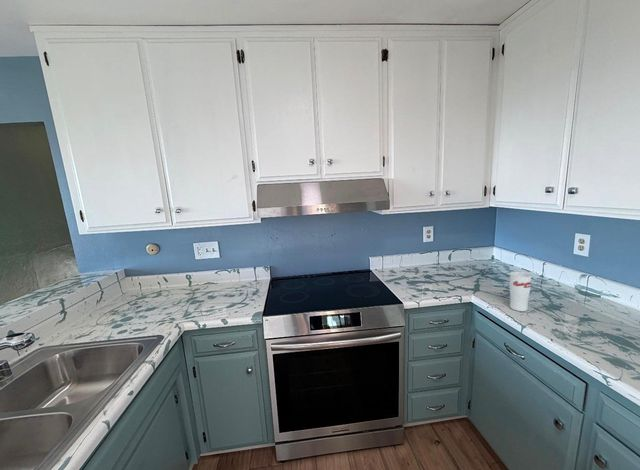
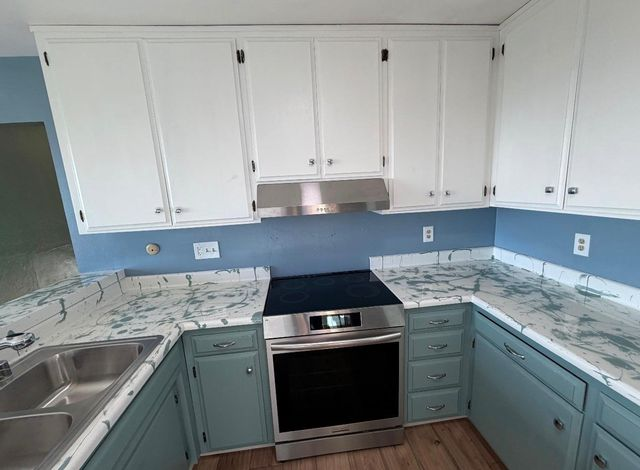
- cup [509,271,532,312]
